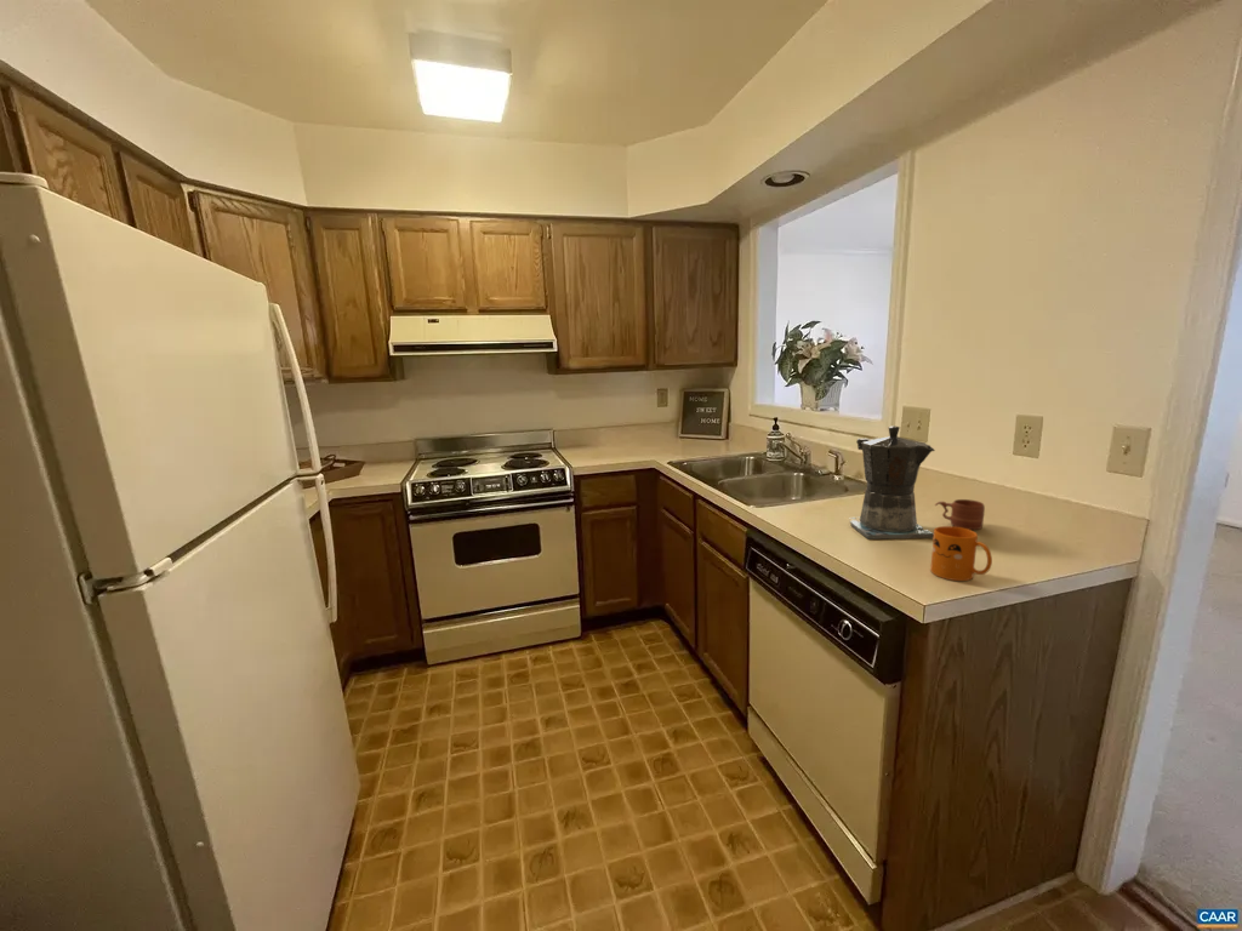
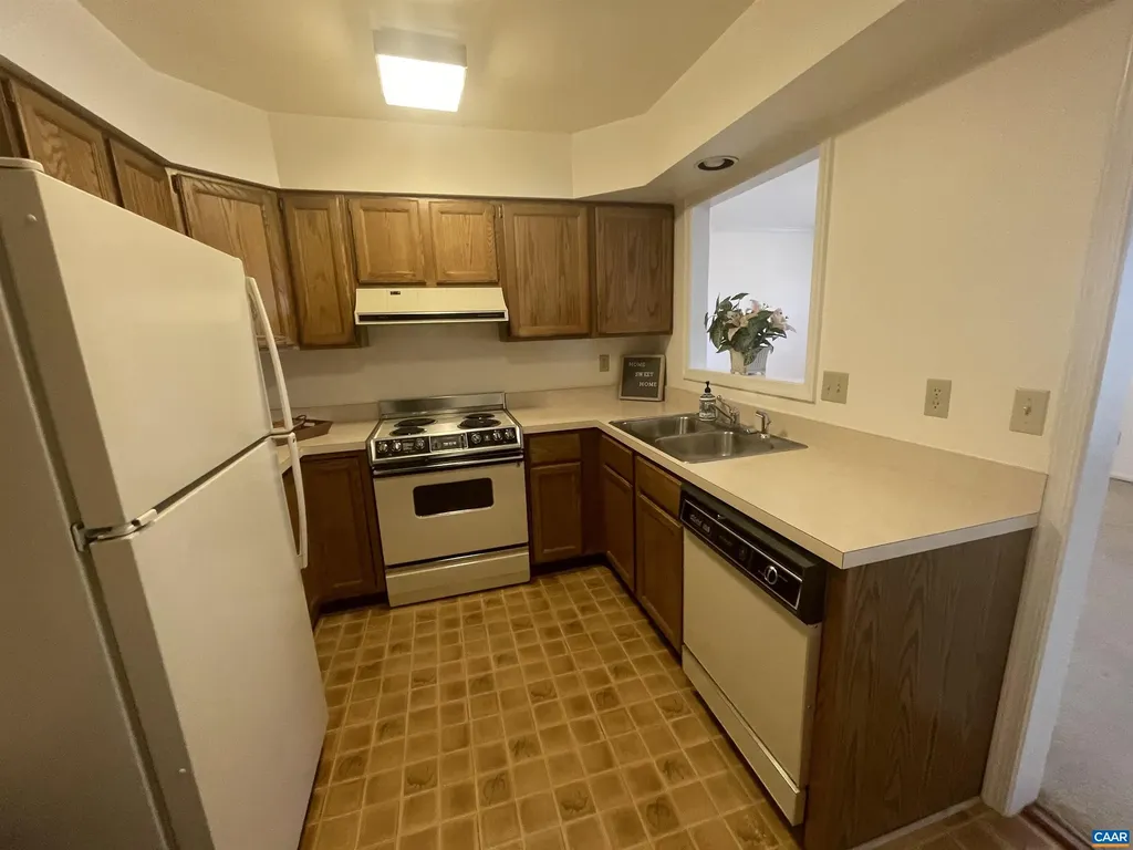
- mug [934,498,986,531]
- mug [929,525,993,582]
- coffee maker [849,424,936,541]
